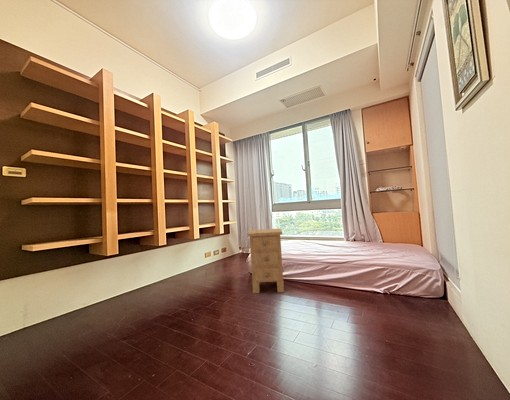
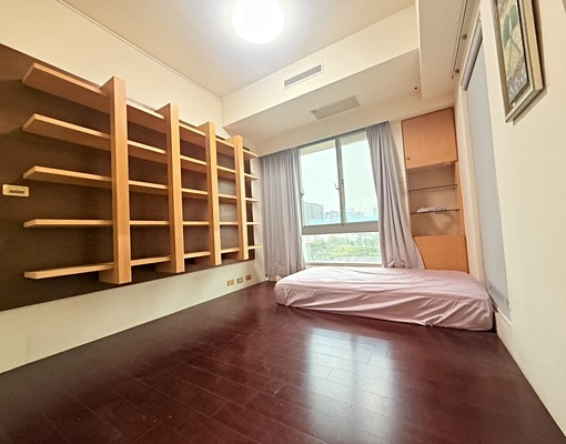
- nightstand [247,228,285,294]
